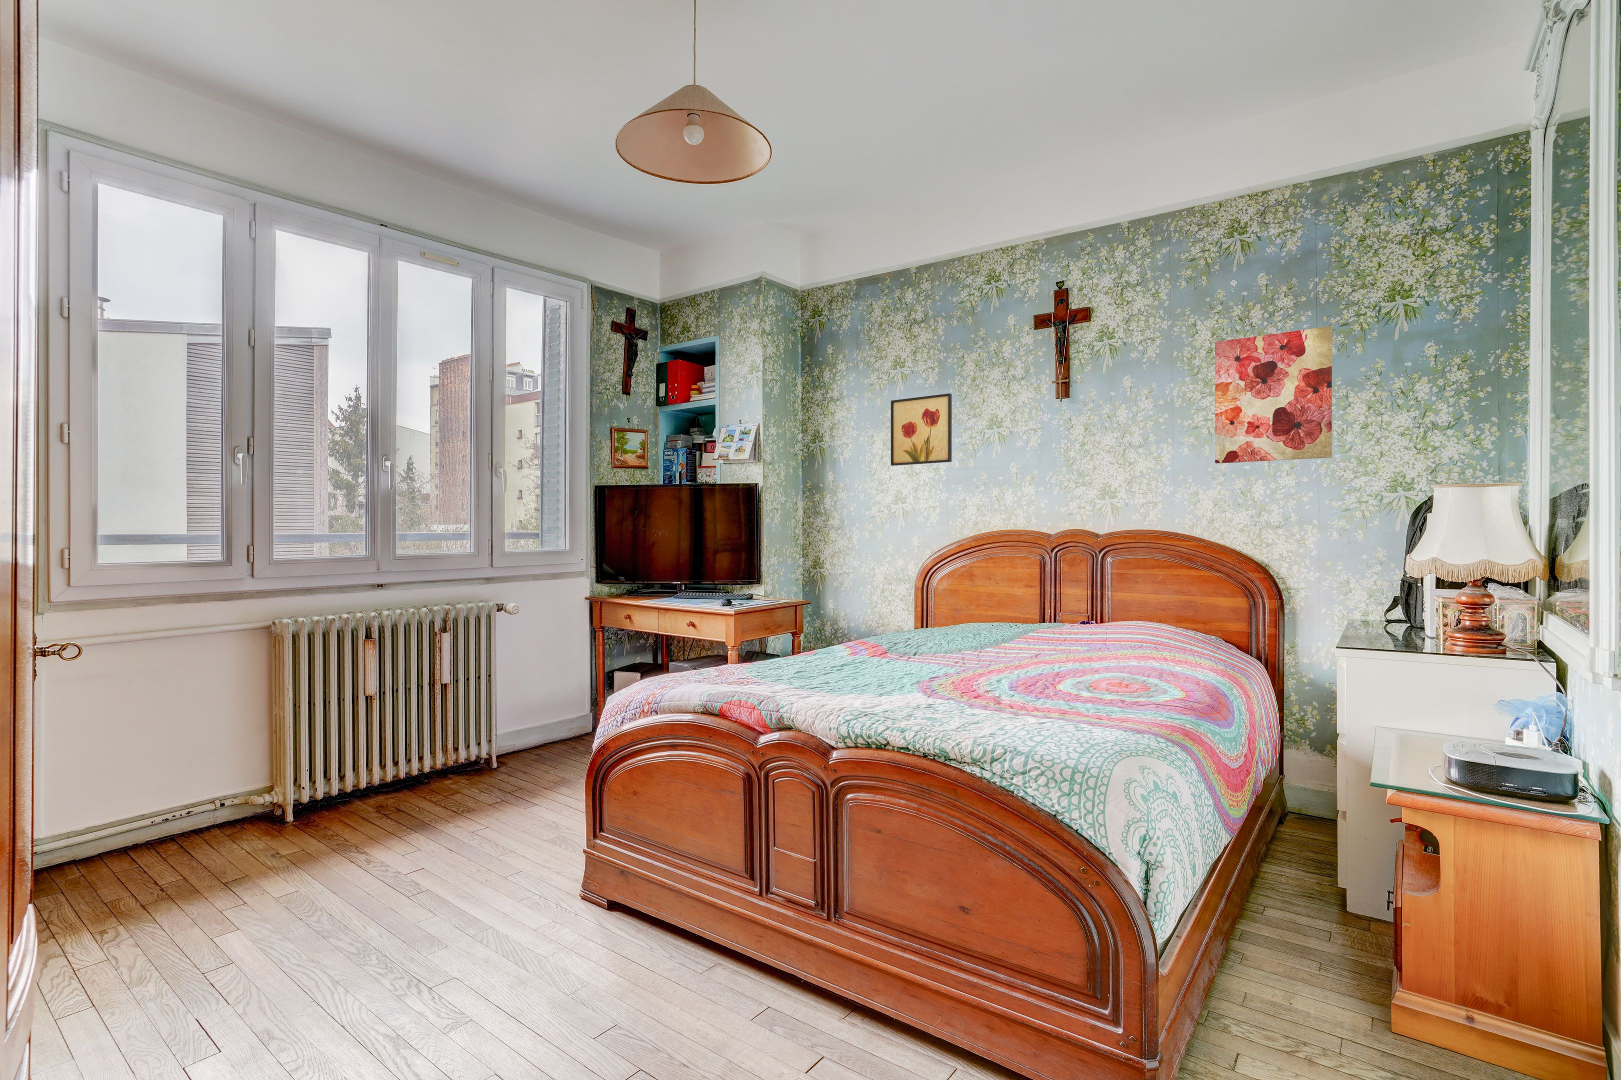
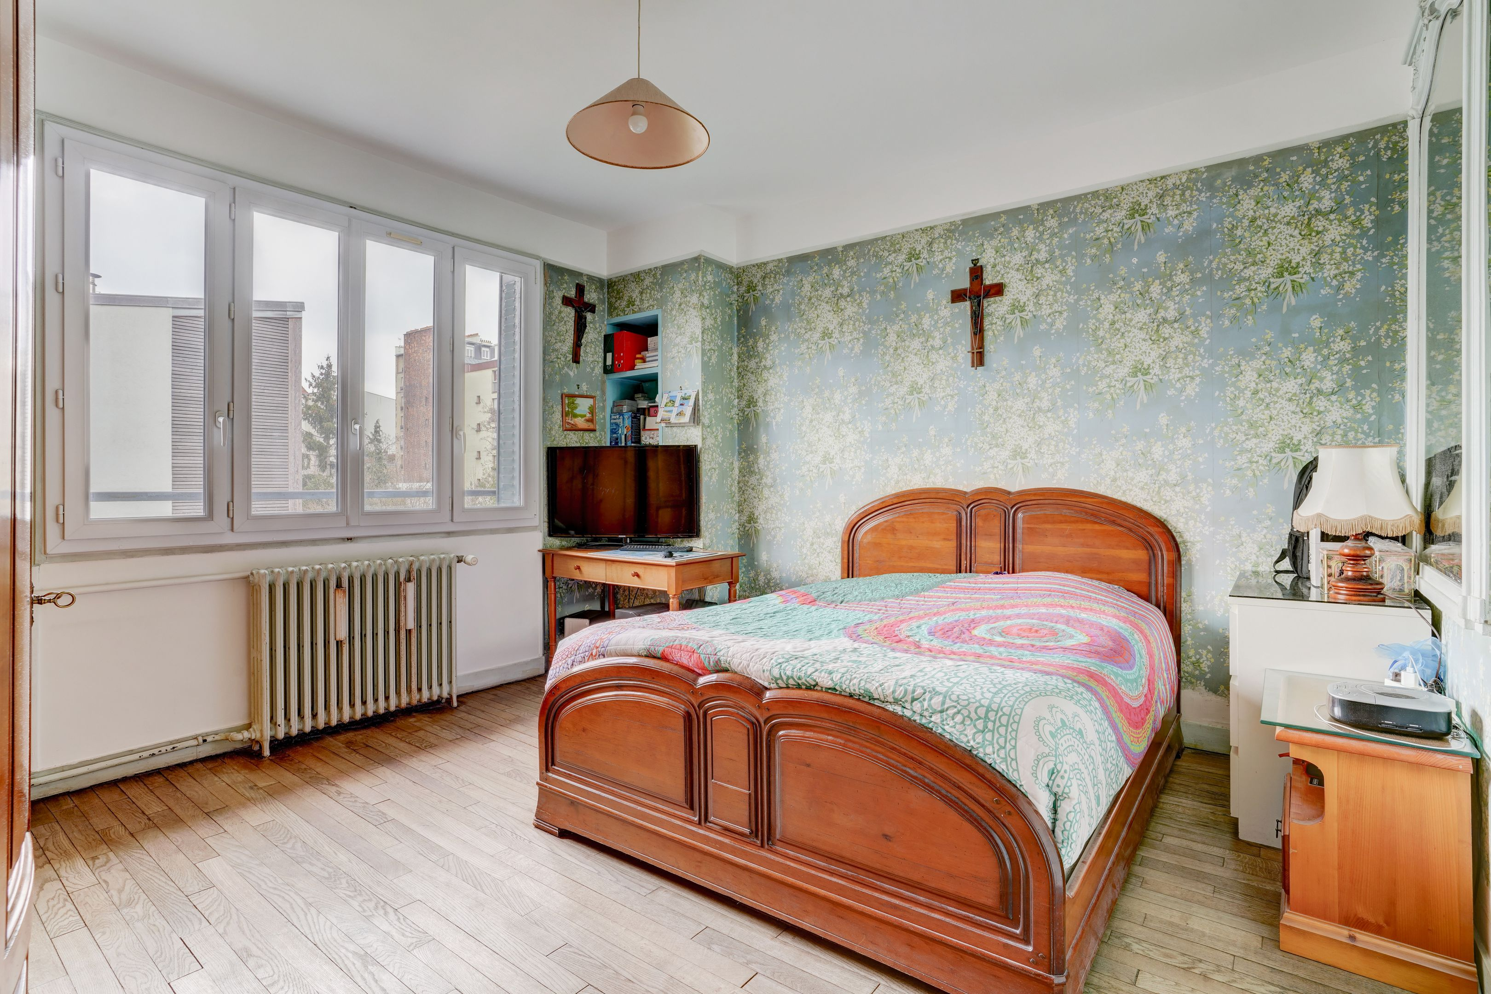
- wall art [890,393,952,466]
- wall art [1215,325,1333,464]
